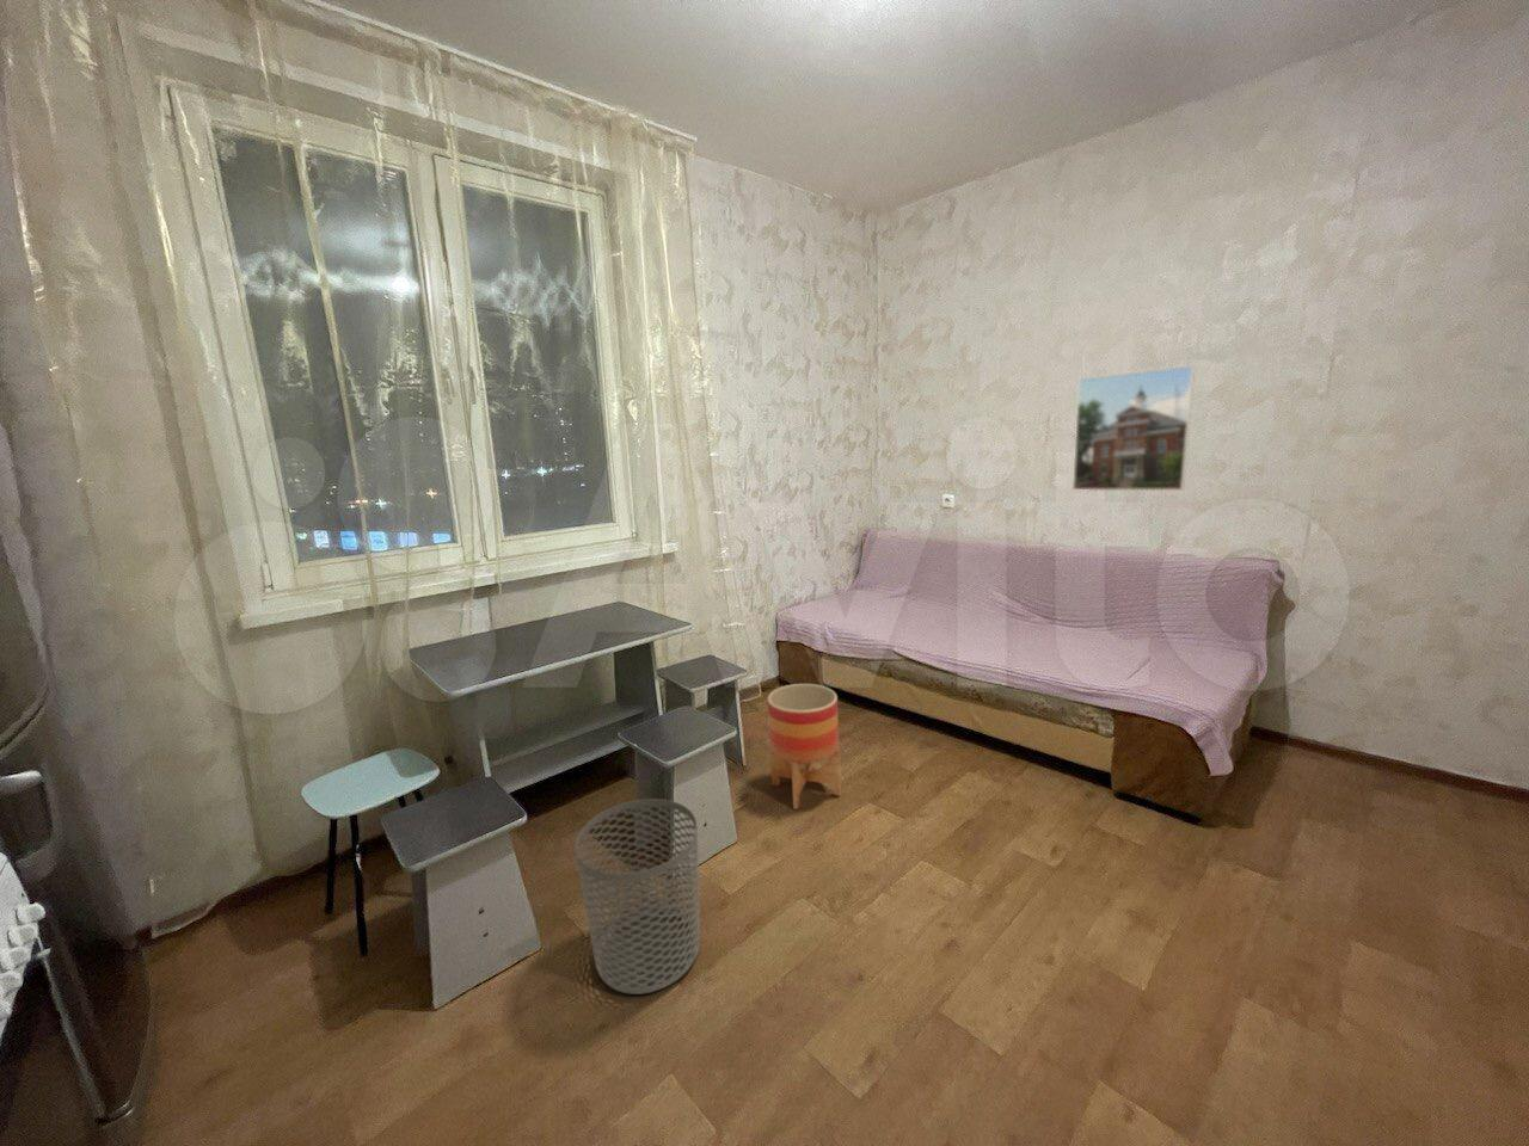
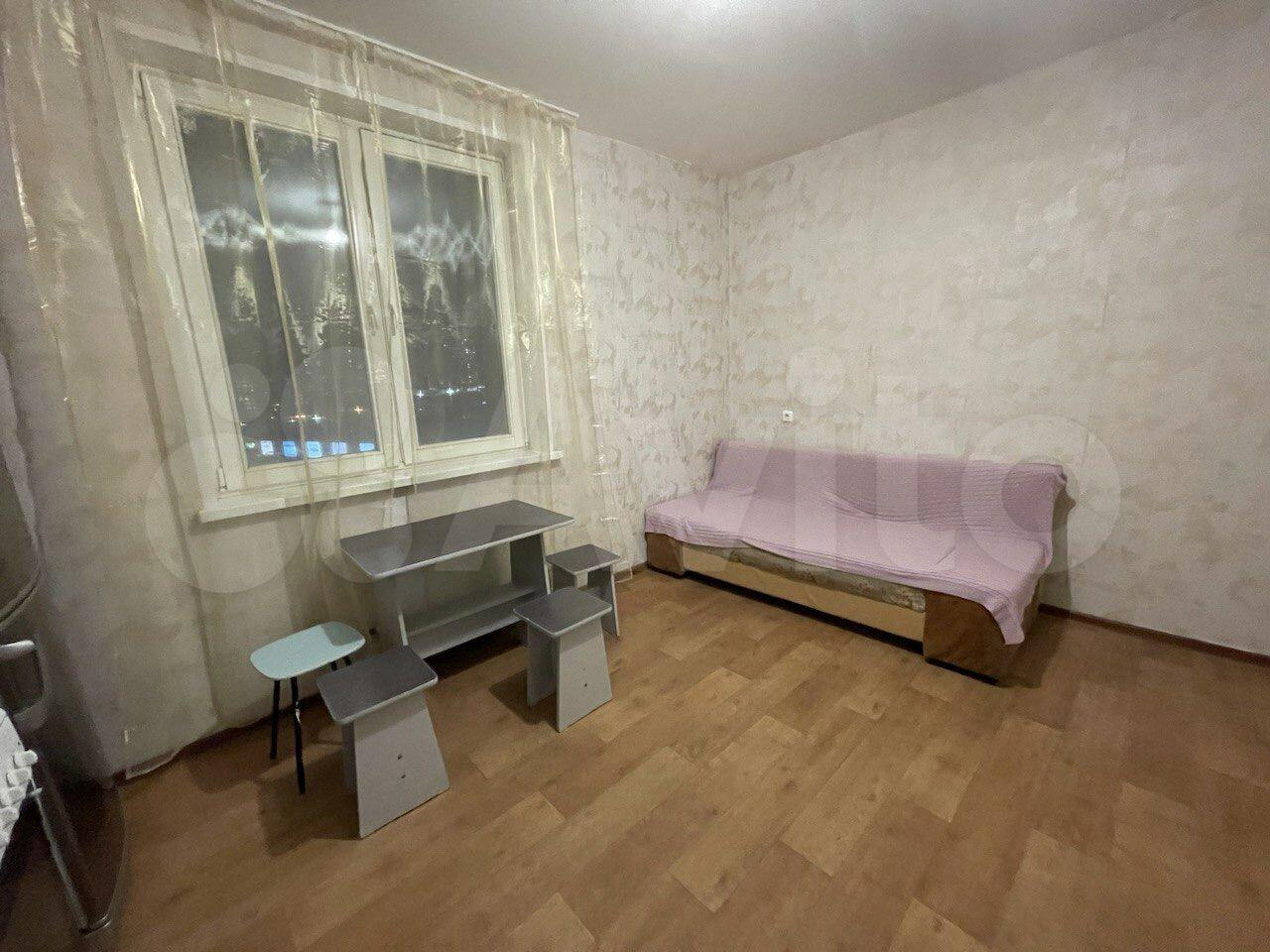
- planter [767,683,842,810]
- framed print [1072,364,1196,492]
- waste bin [574,797,701,996]
